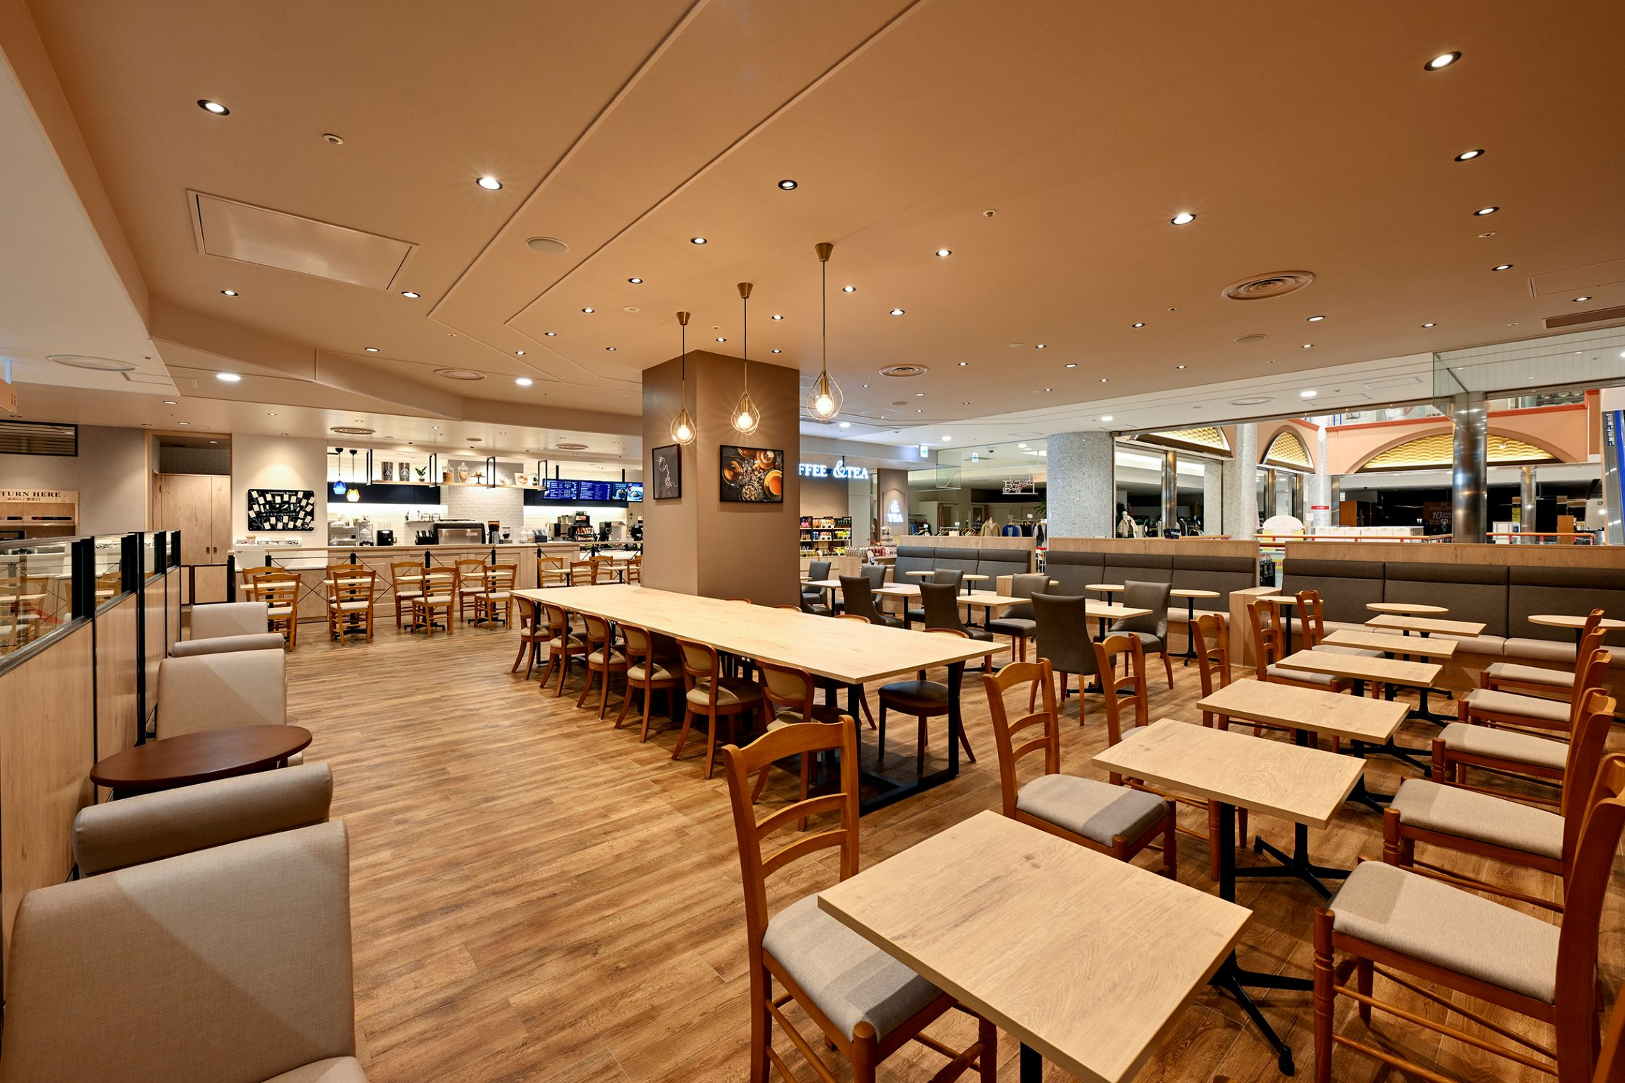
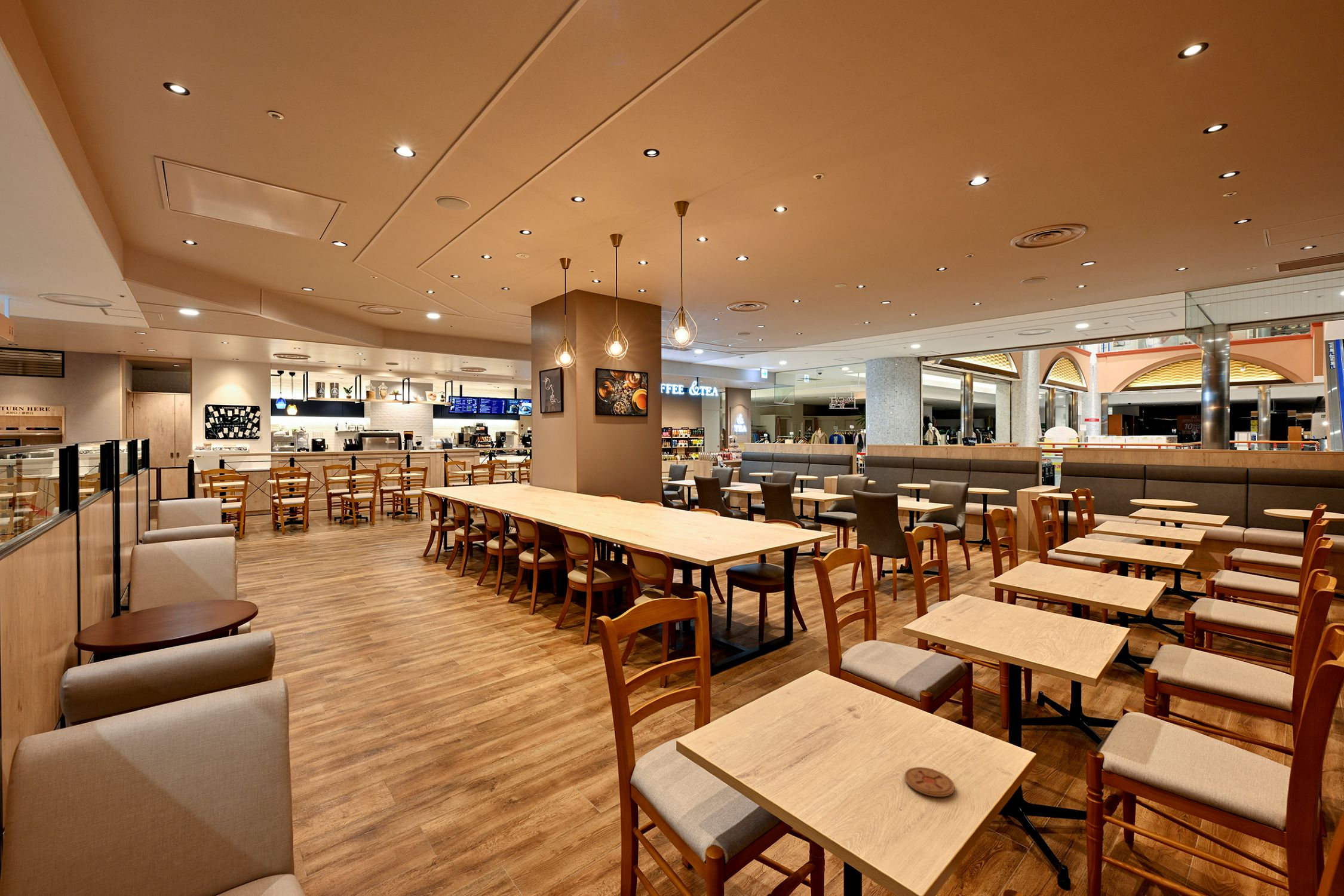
+ coaster [904,766,955,797]
